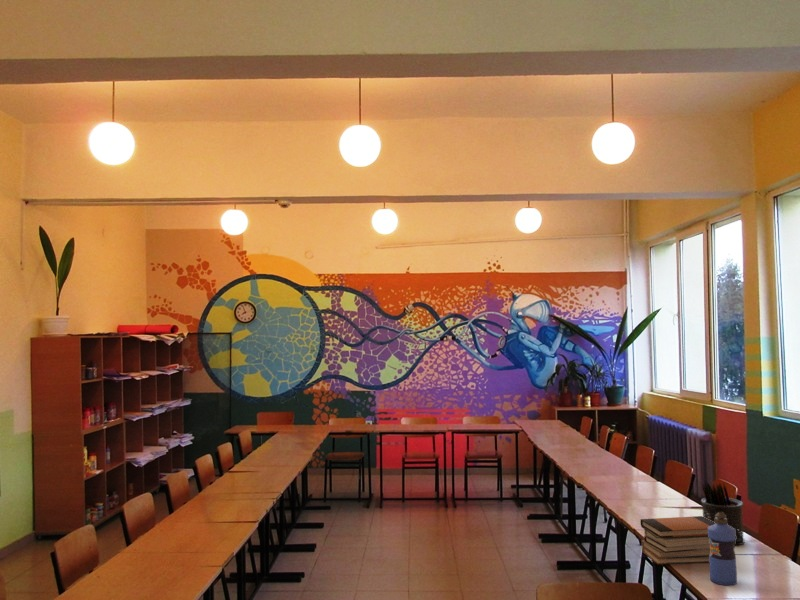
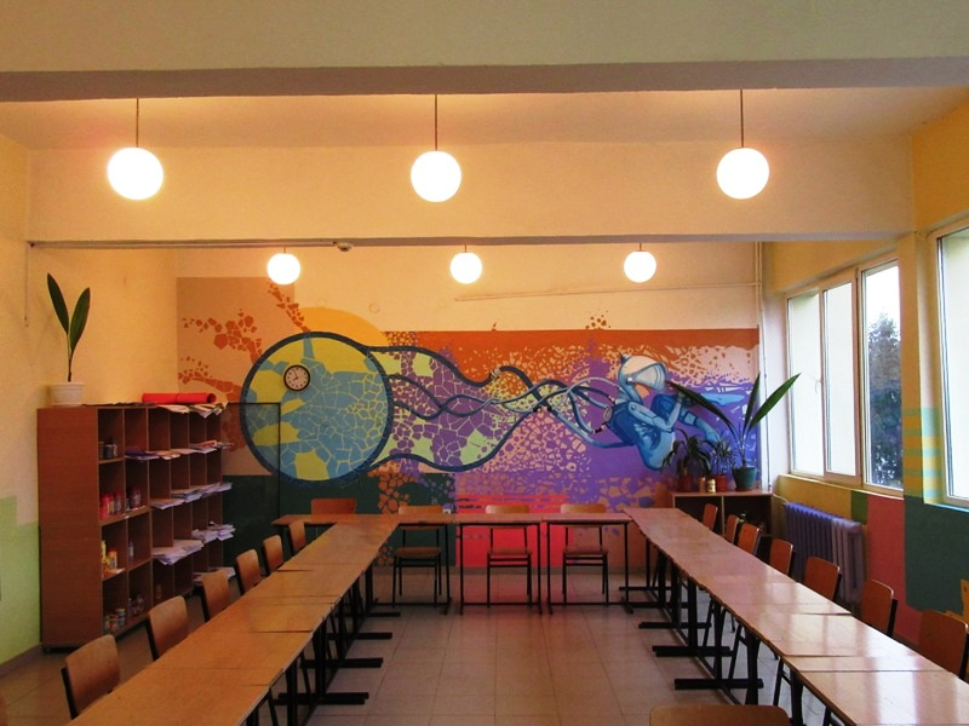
- water bottle [708,512,738,586]
- pen holder [700,482,746,547]
- book stack [639,515,715,565]
